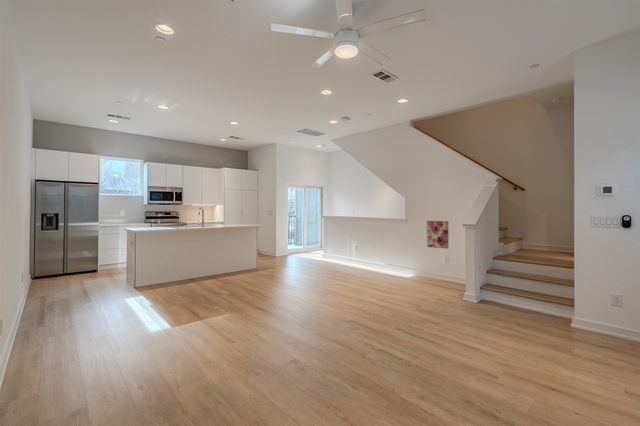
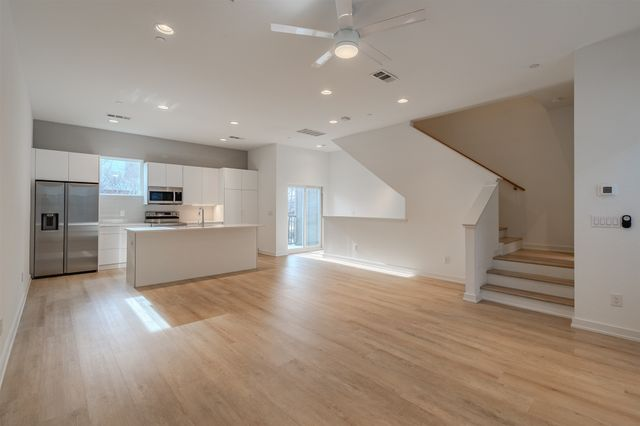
- wall art [426,220,449,250]
